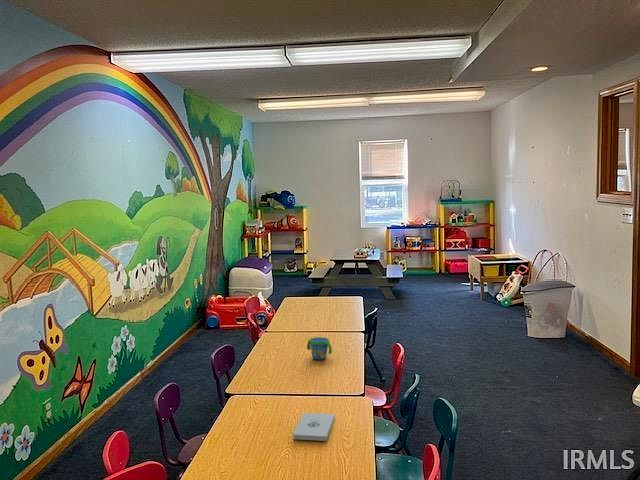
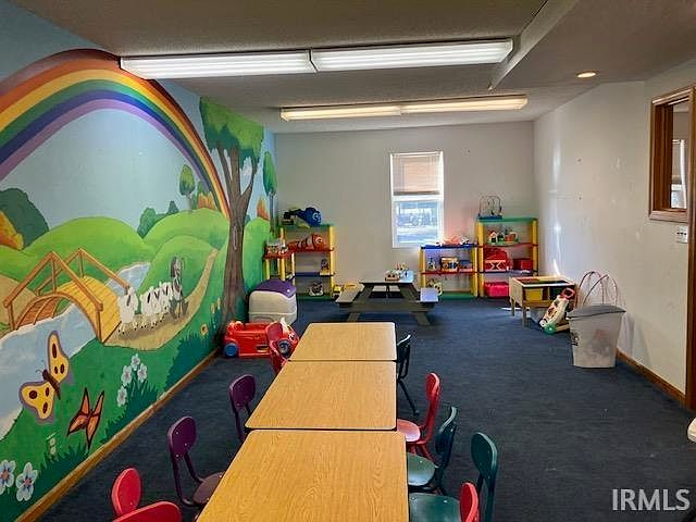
- snack cup [306,336,333,361]
- notepad [292,412,336,442]
